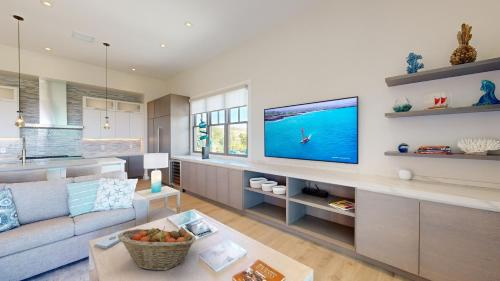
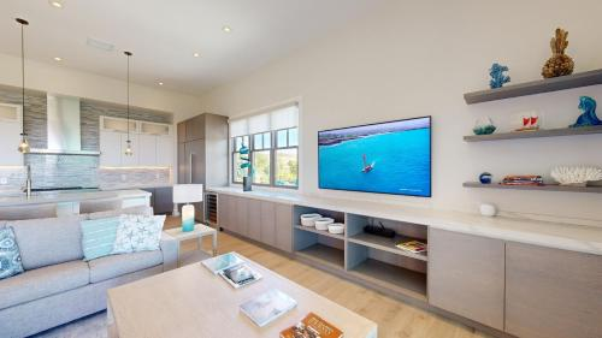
- fruit basket [118,226,197,271]
- notepad [93,230,124,250]
